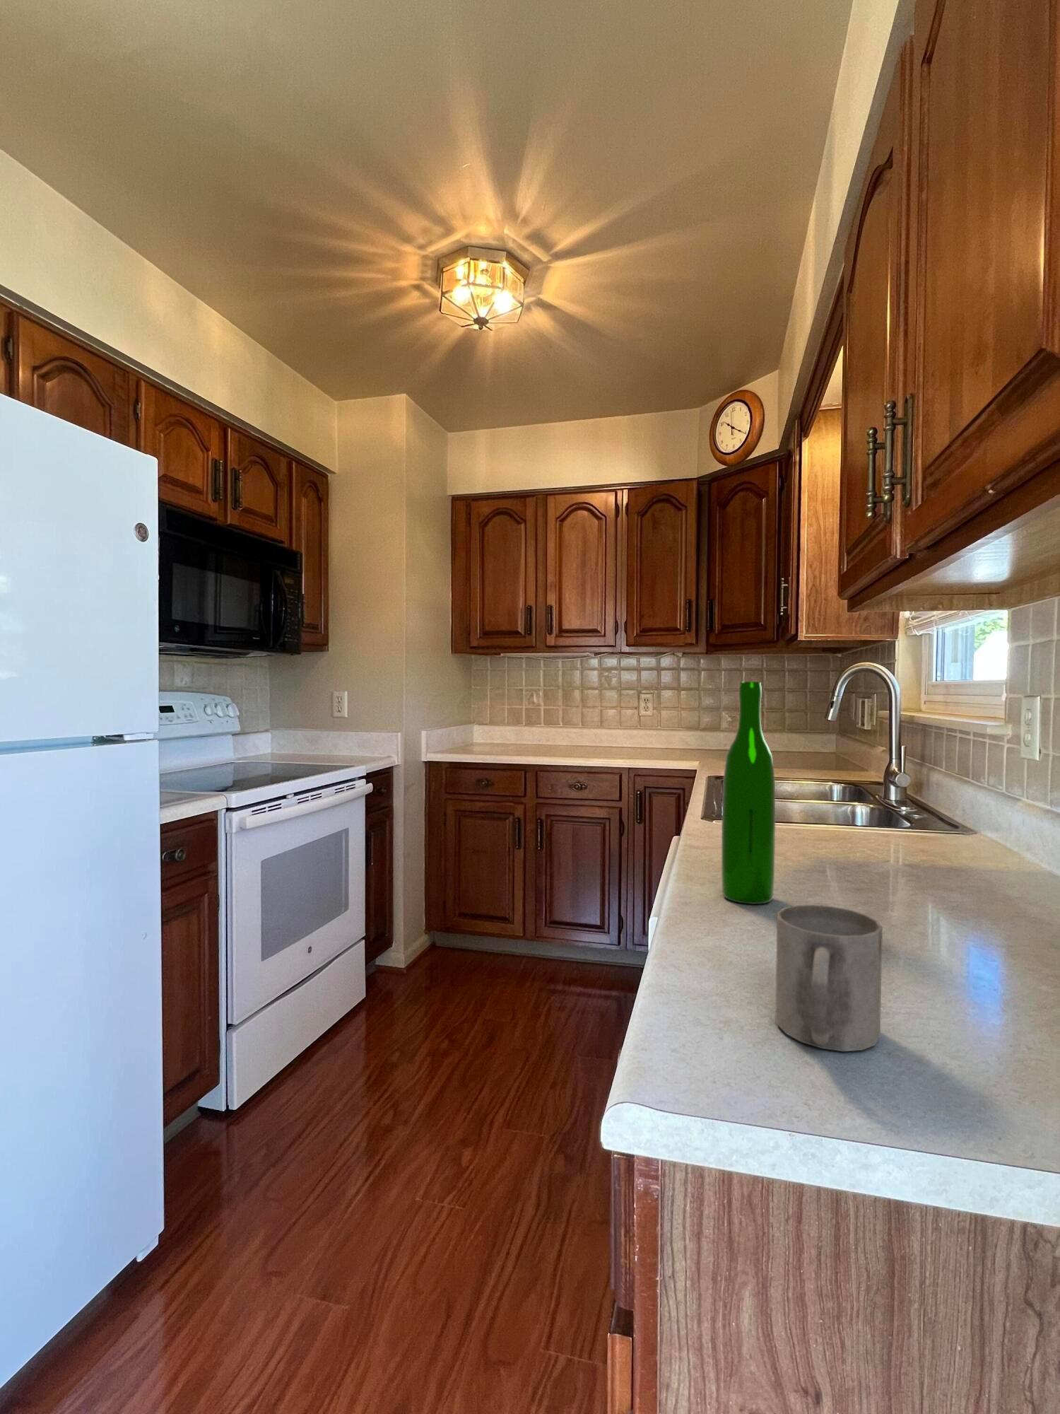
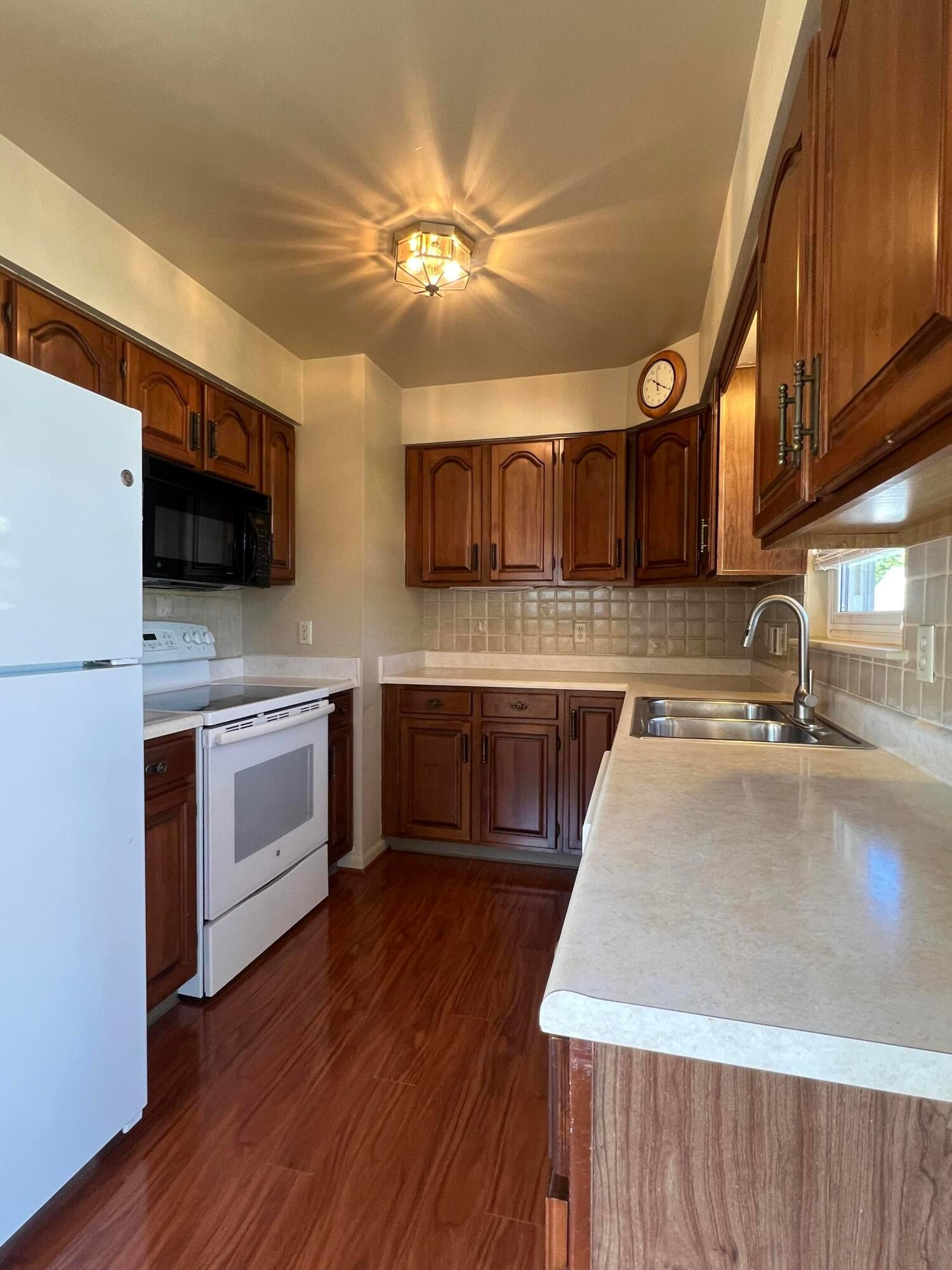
- mug [775,904,883,1052]
- wine bottle [720,681,776,905]
